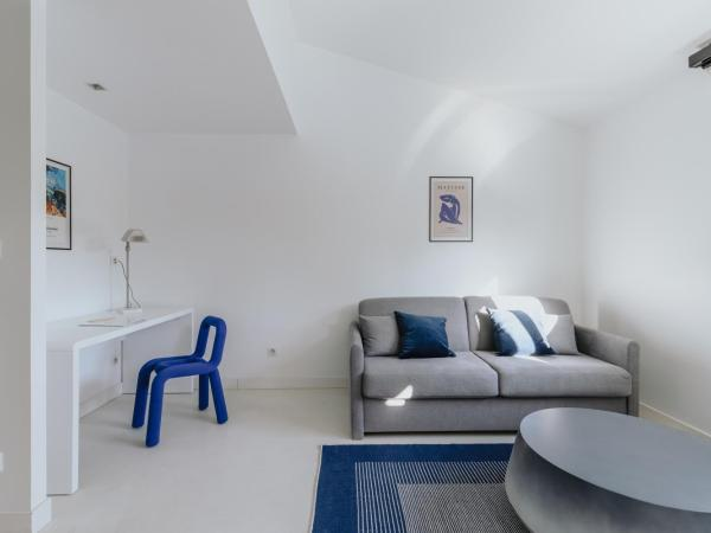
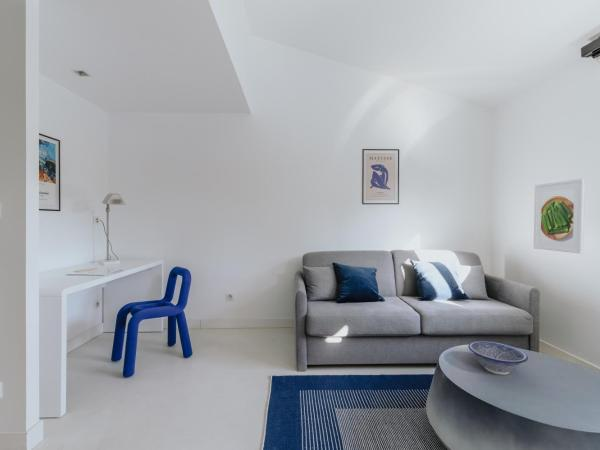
+ decorative bowl [468,340,529,376]
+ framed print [533,177,586,255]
